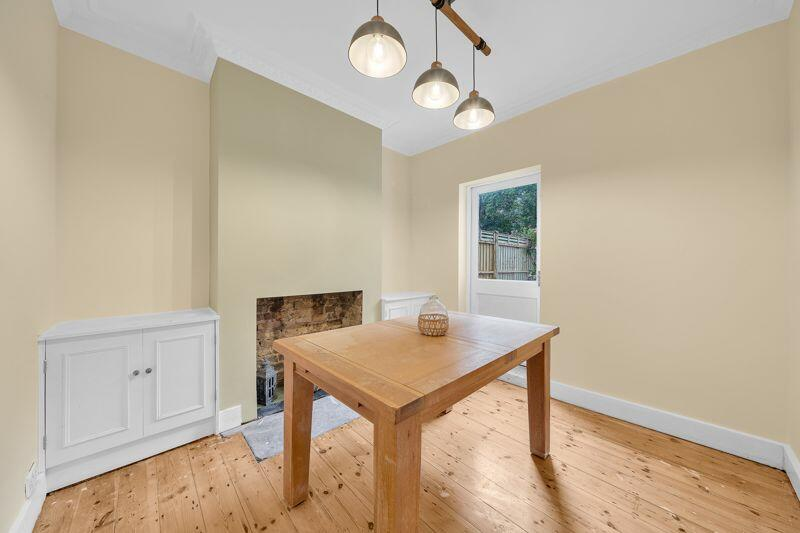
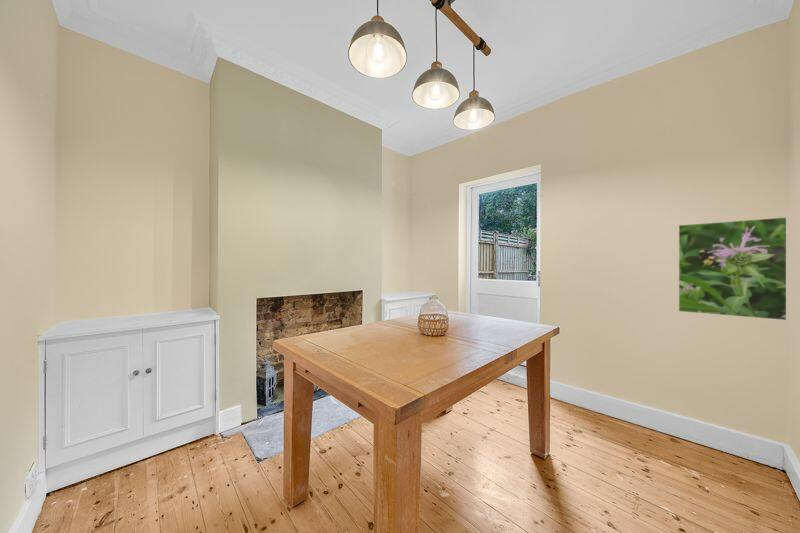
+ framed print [677,216,788,322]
